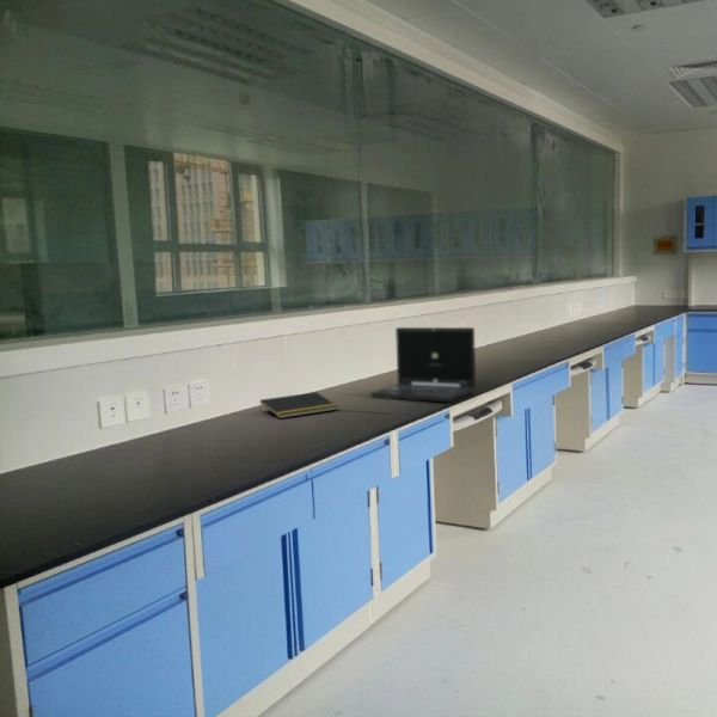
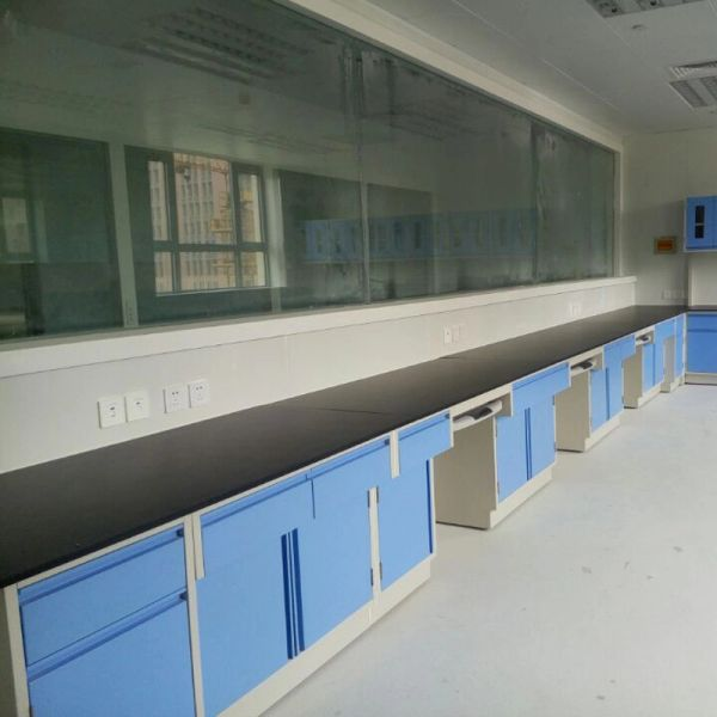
- laptop [369,326,477,404]
- notepad [258,391,338,419]
